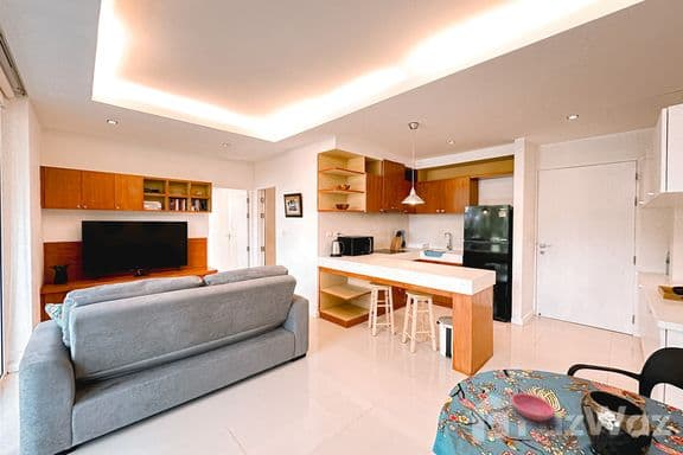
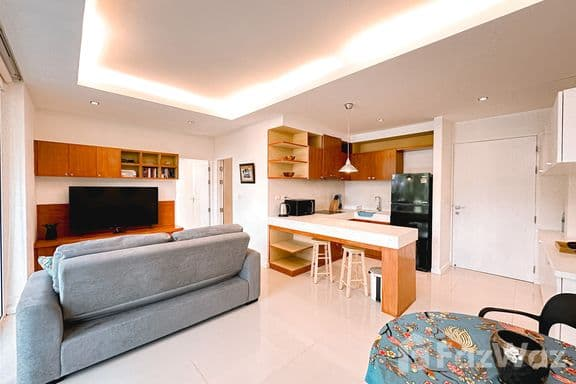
- saucer [510,392,556,423]
